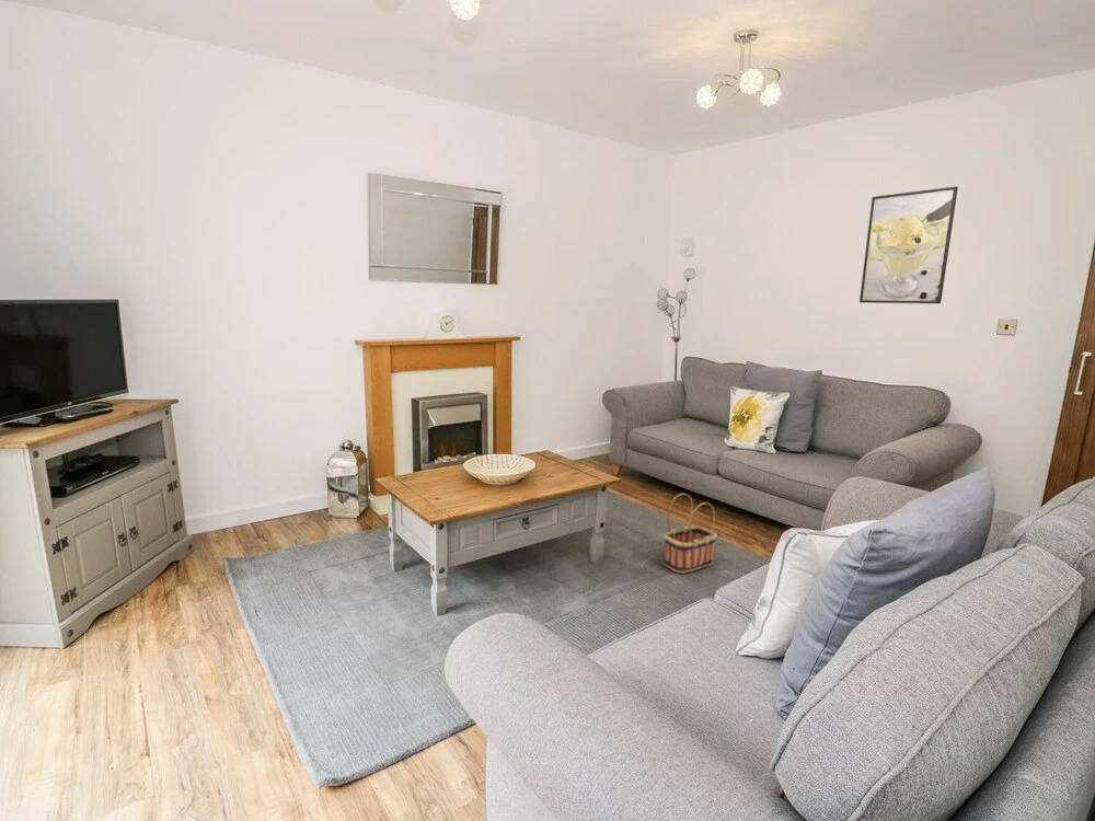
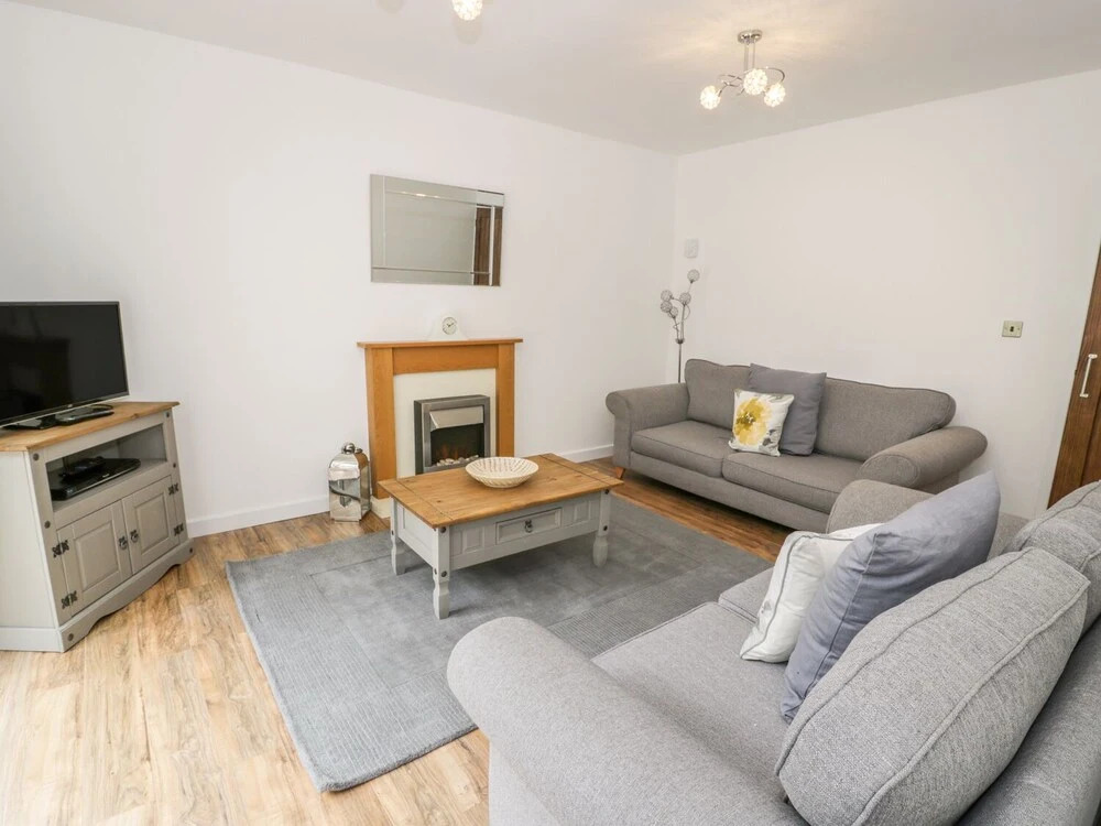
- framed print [858,185,959,304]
- basket [662,493,718,575]
